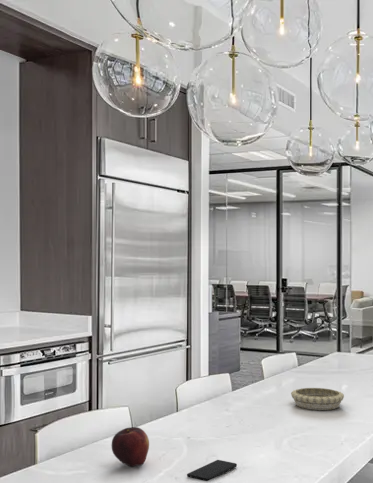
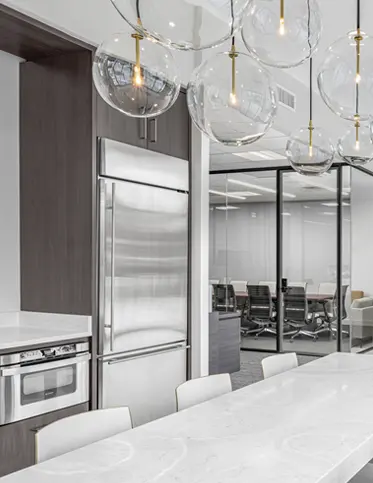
- decorative bowl [290,387,345,411]
- fruit [111,426,150,468]
- smartphone [186,459,238,482]
